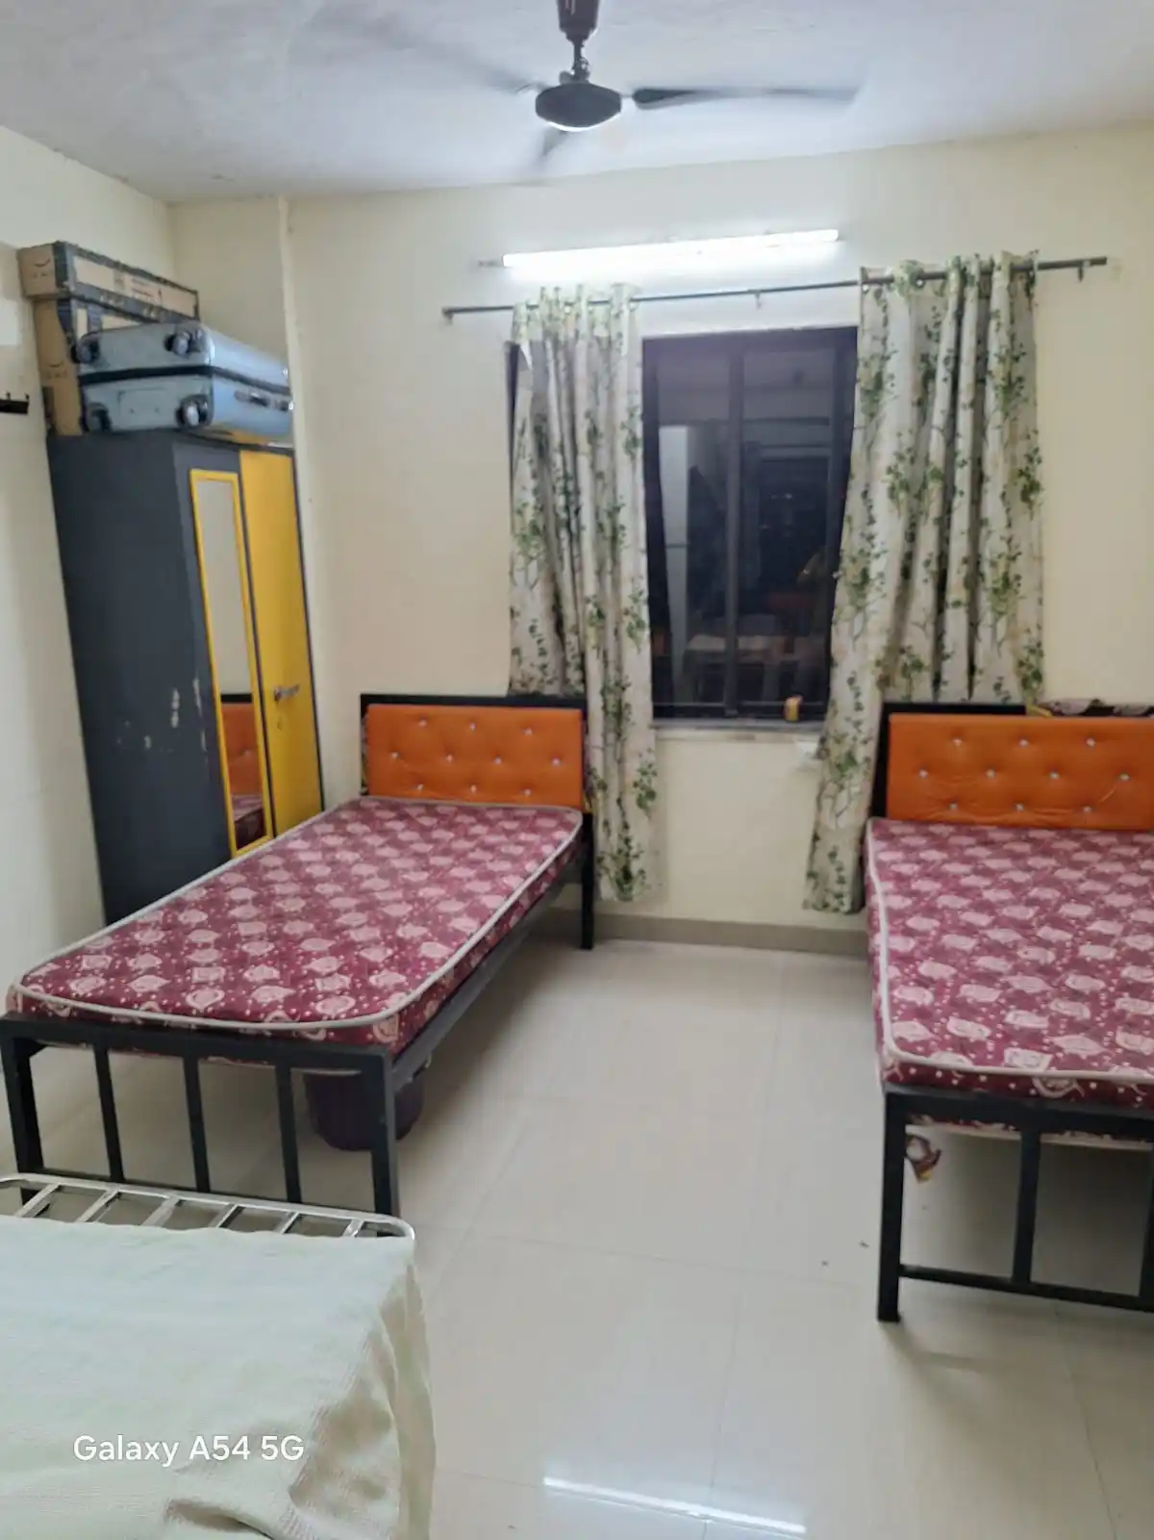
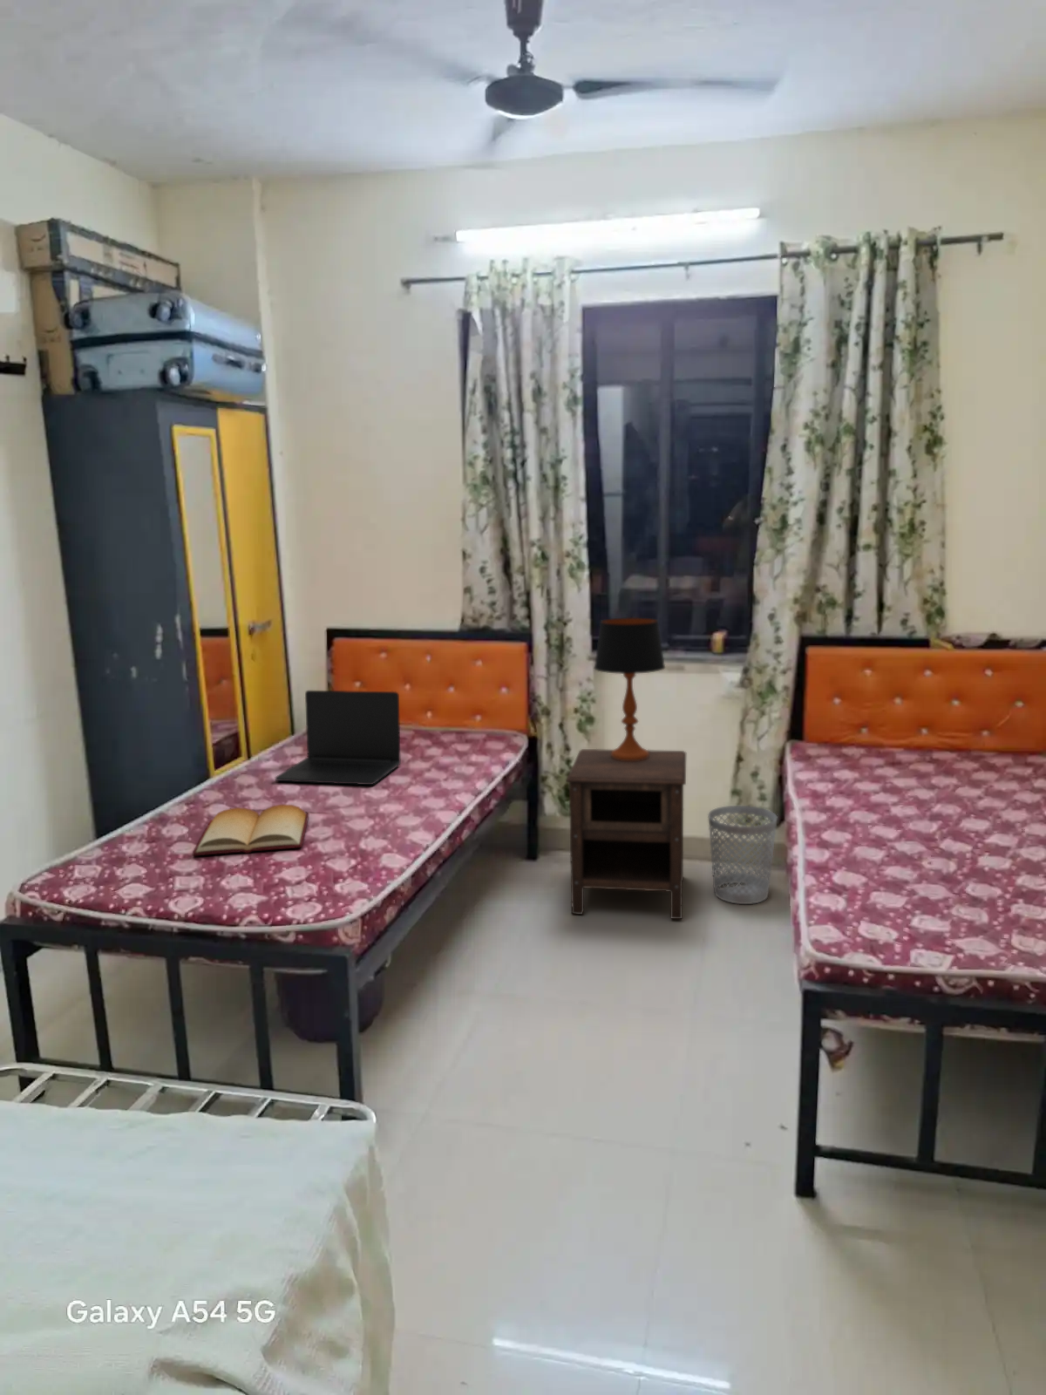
+ laptop [275,690,402,785]
+ wastebasket [706,805,778,905]
+ bible [192,804,310,857]
+ nightstand [565,748,687,919]
+ table lamp [592,616,666,761]
